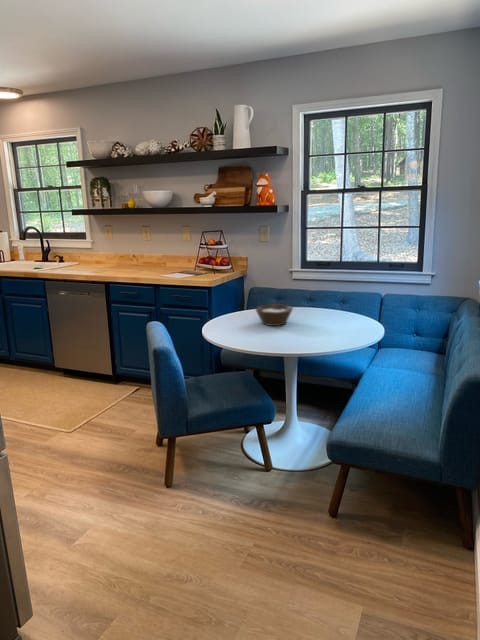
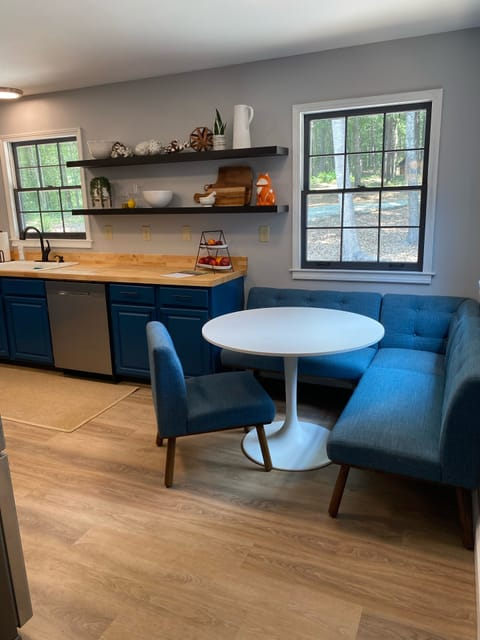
- bowl [254,303,295,327]
